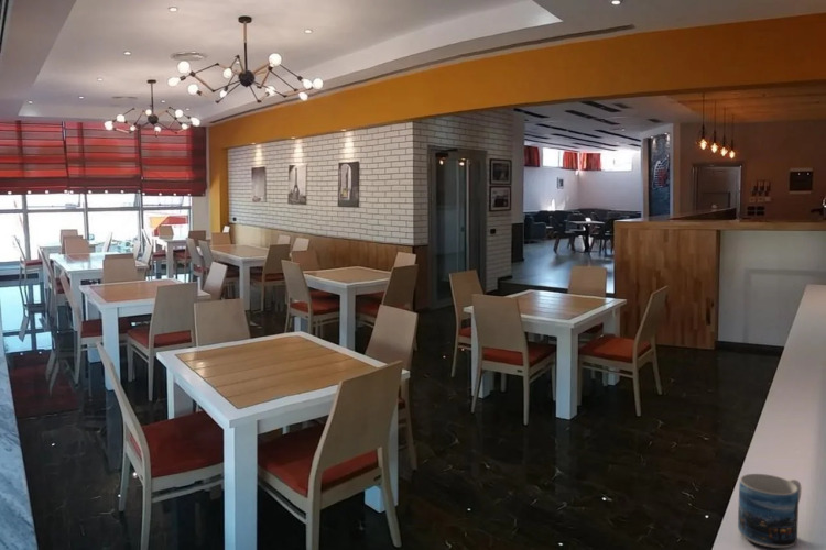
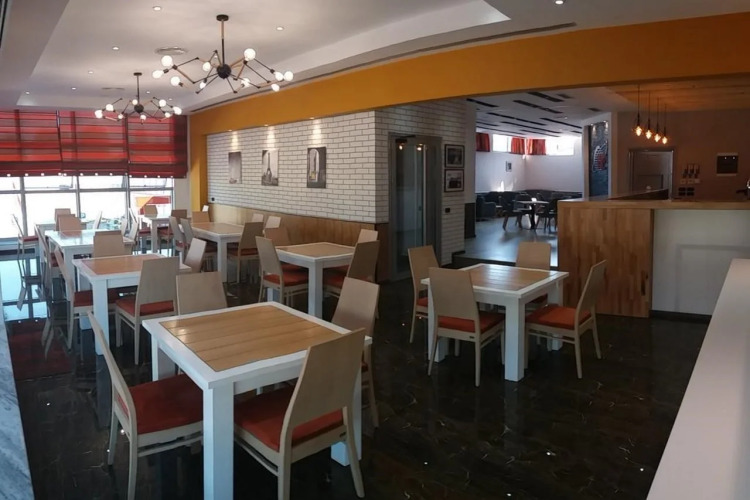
- mug [737,473,803,549]
